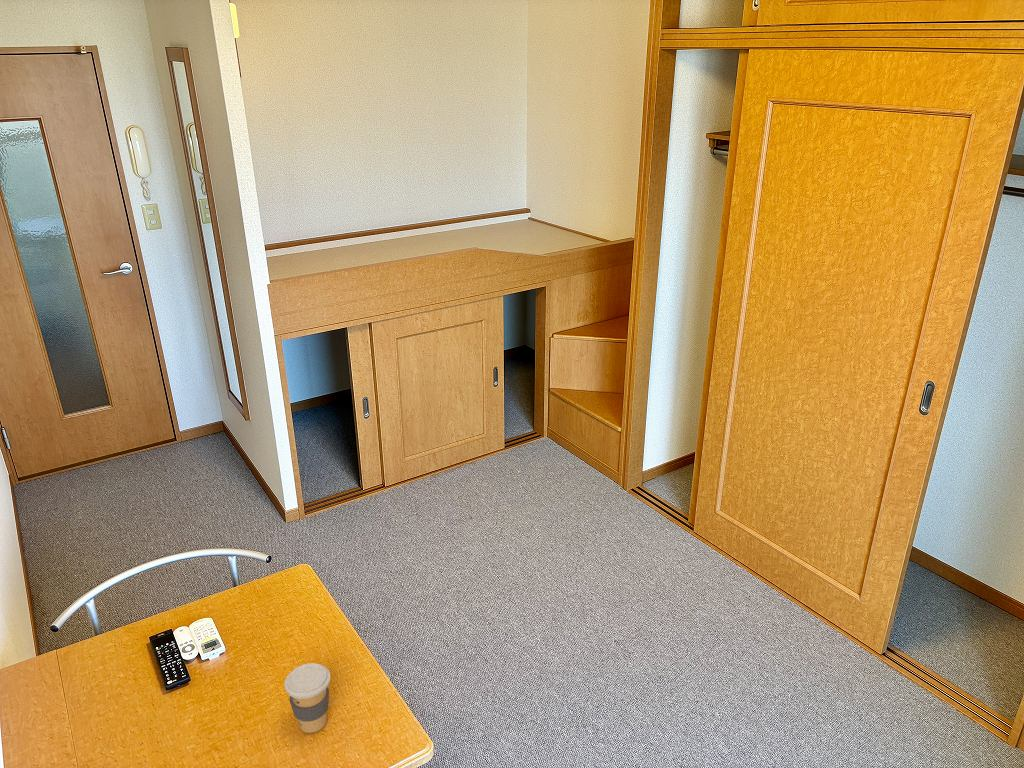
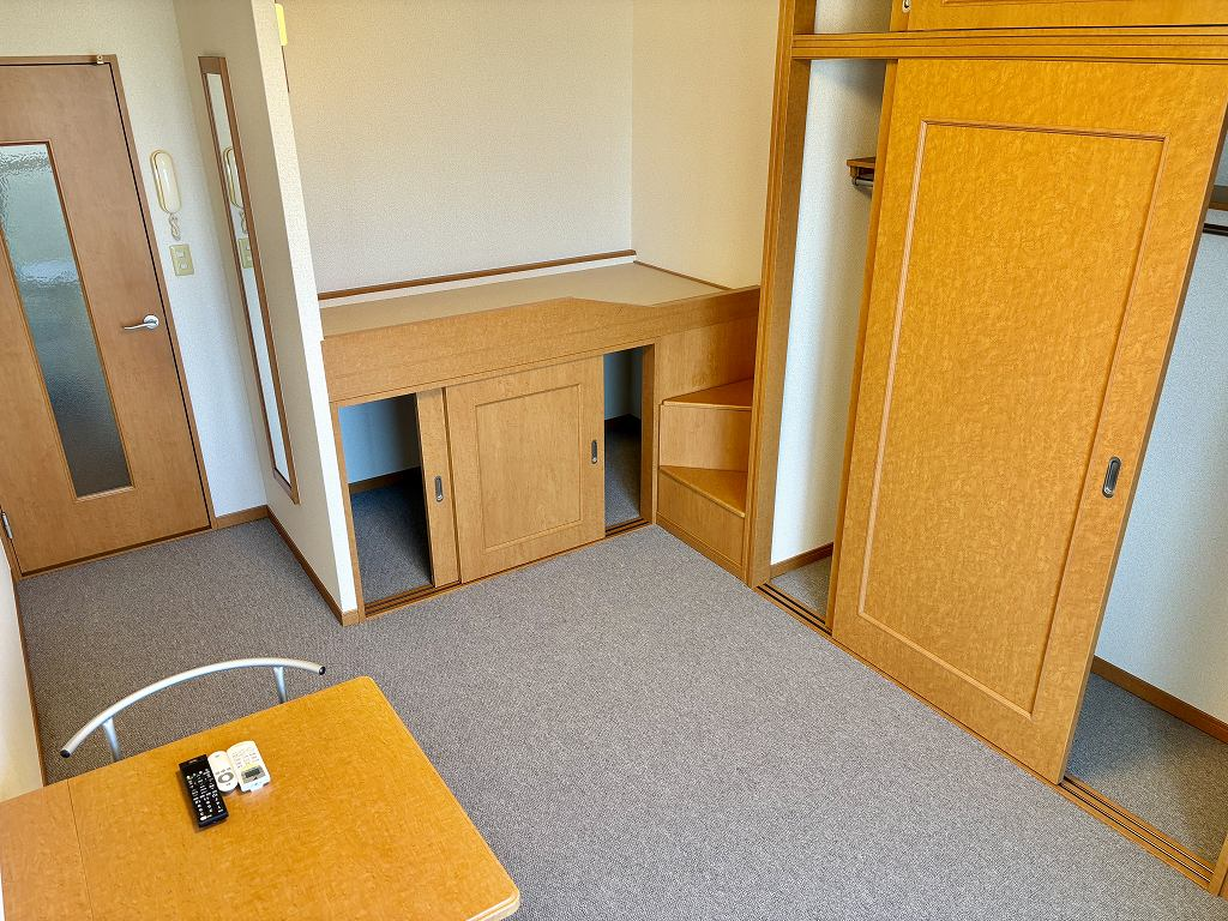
- coffee cup [283,662,331,734]
